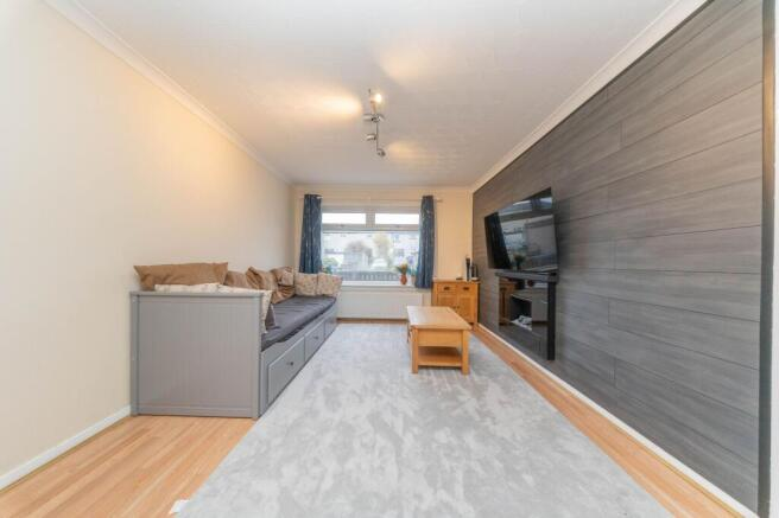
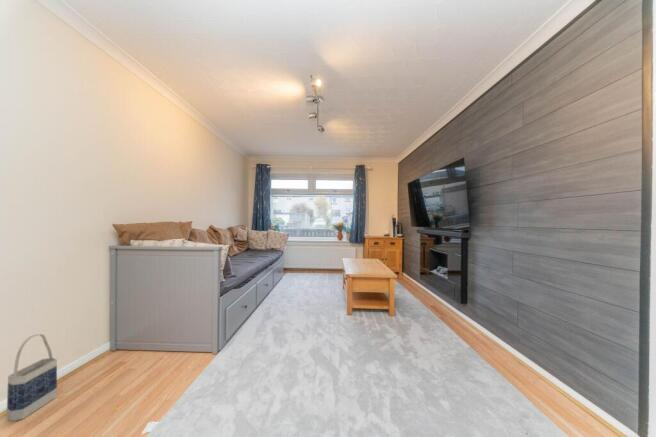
+ bag [6,333,58,422]
